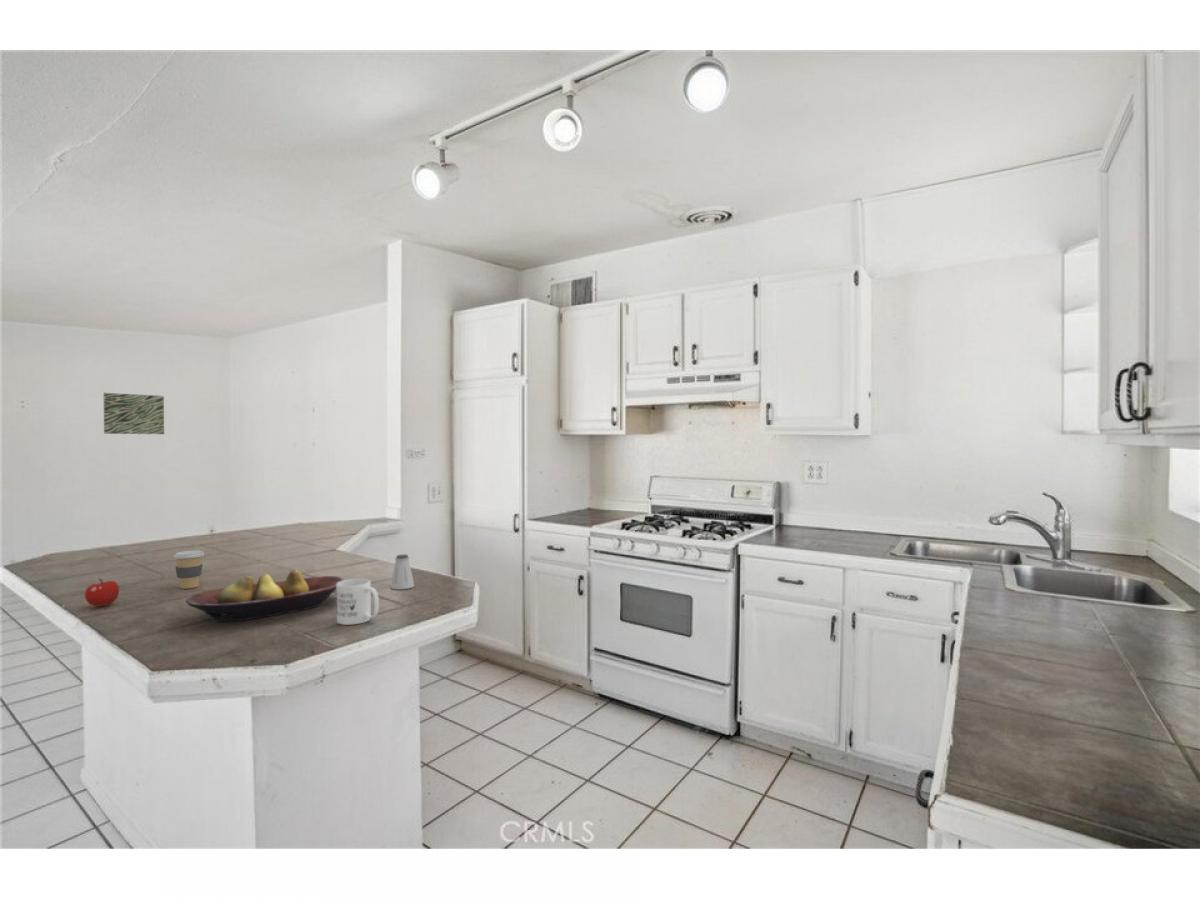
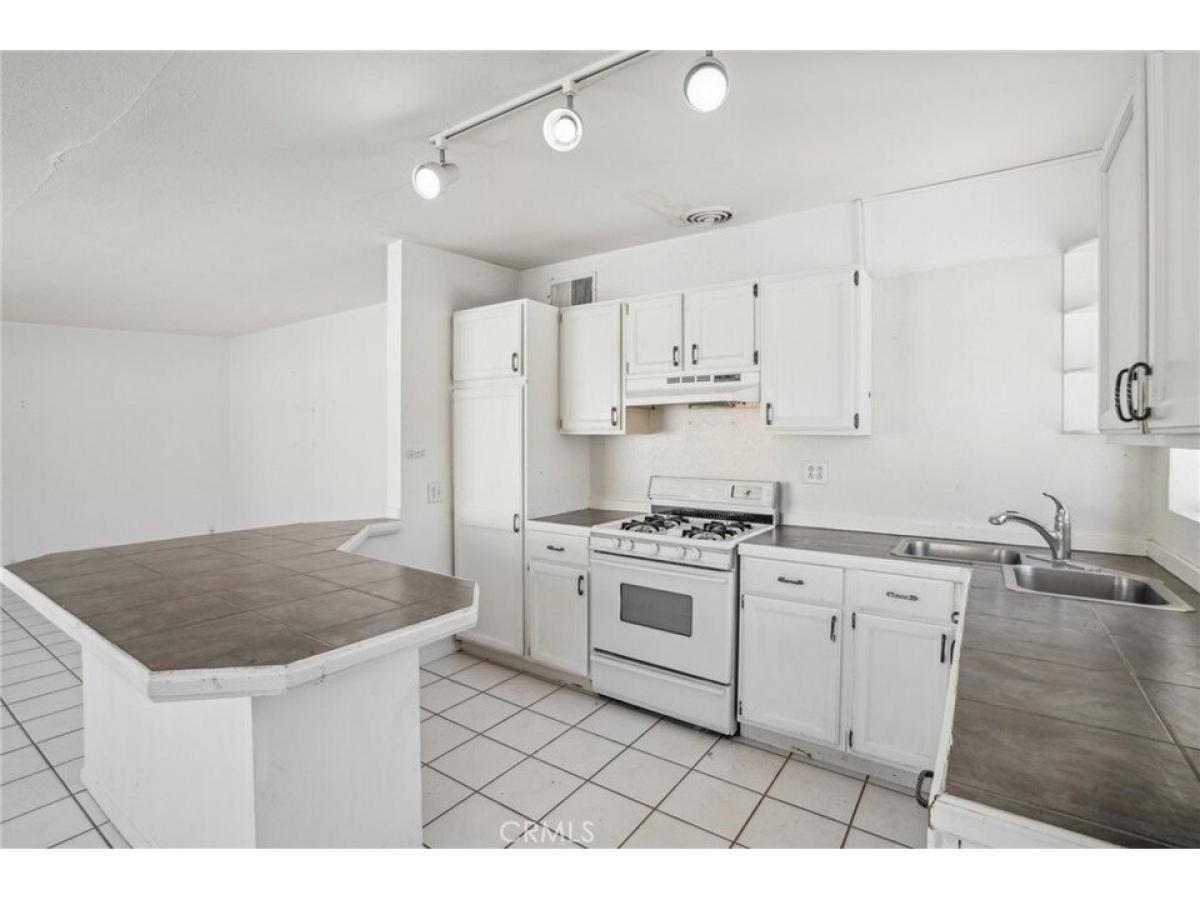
- fruit bowl [185,569,346,623]
- saltshaker [390,553,415,590]
- coffee cup [172,549,206,590]
- mug [336,578,380,626]
- wall art [102,392,165,435]
- apple [84,578,120,608]
